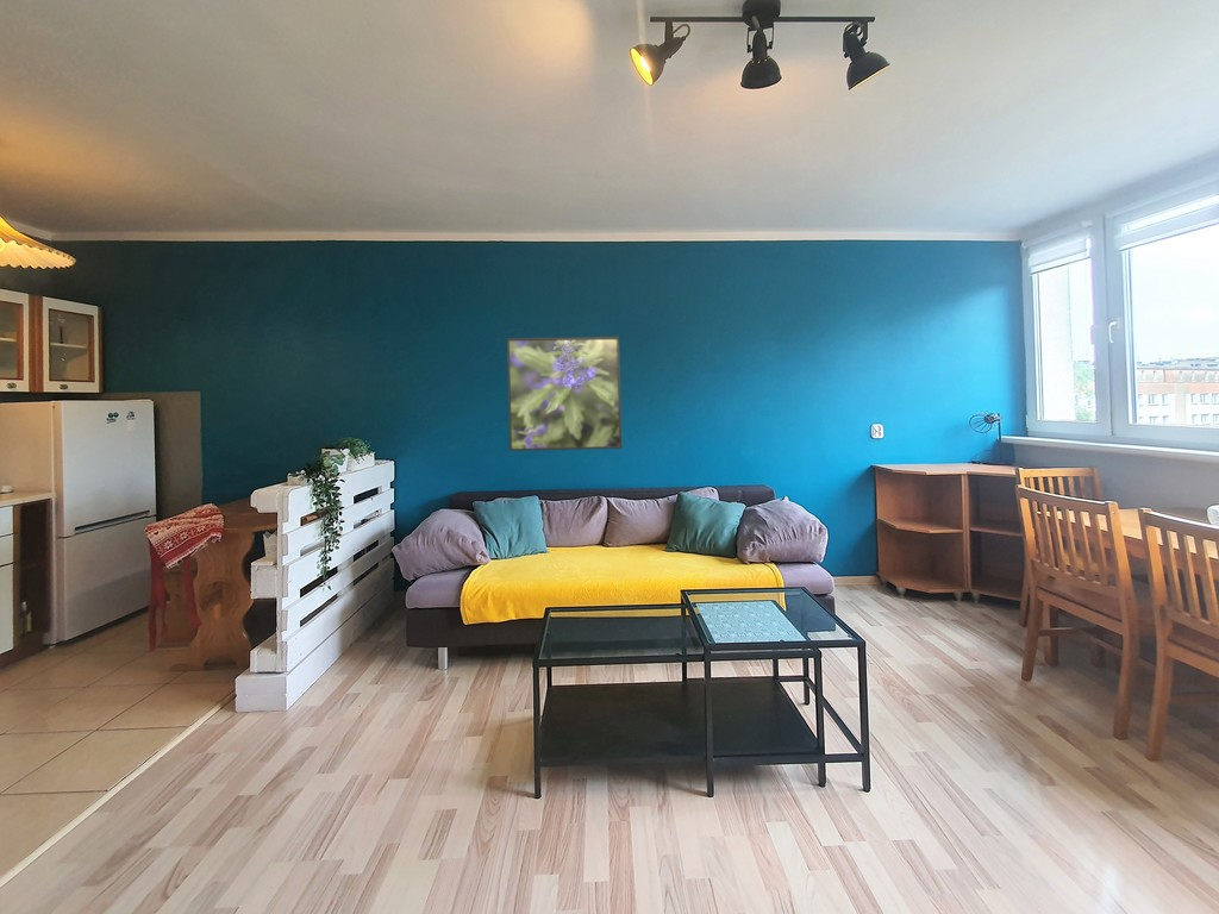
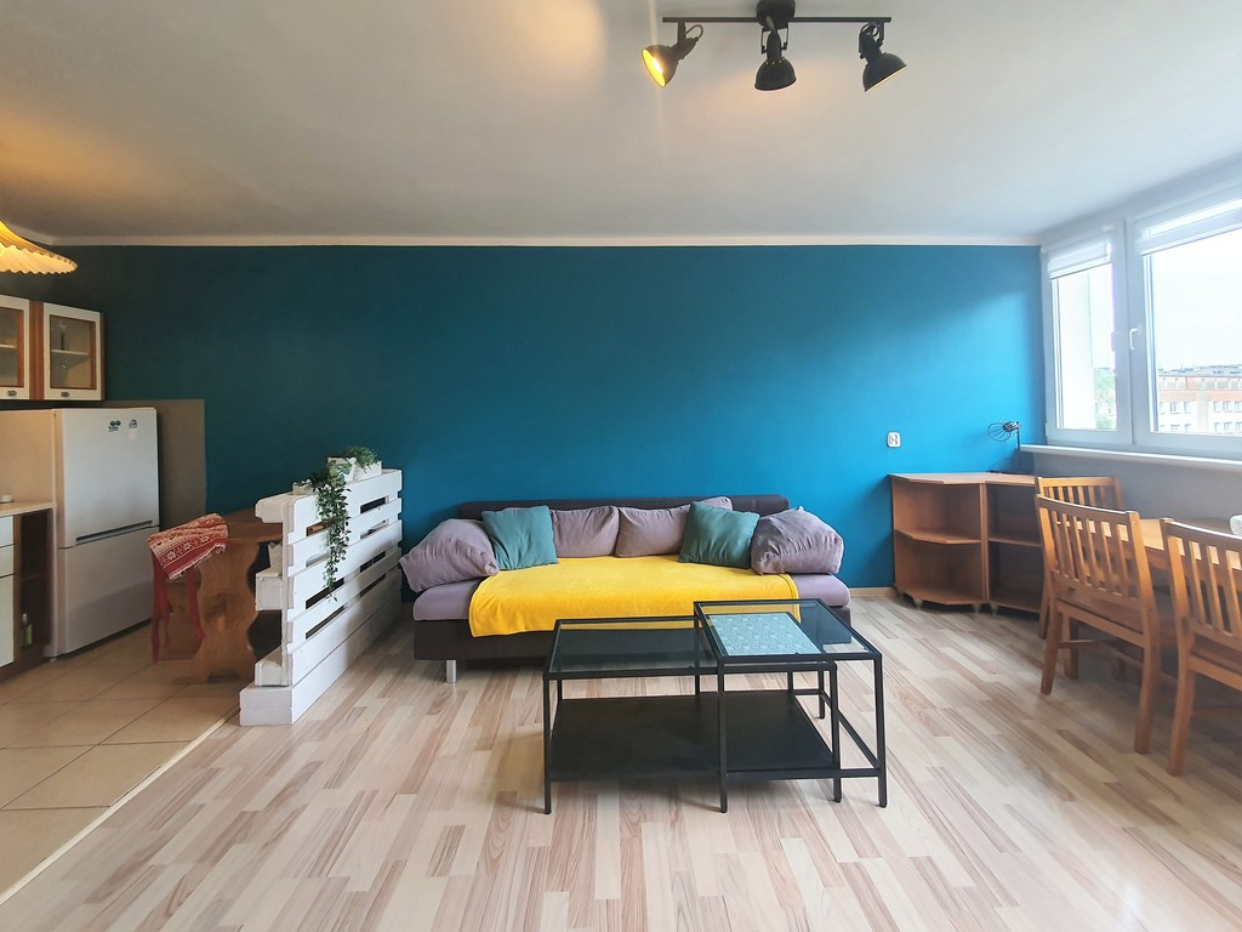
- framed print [506,336,623,452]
